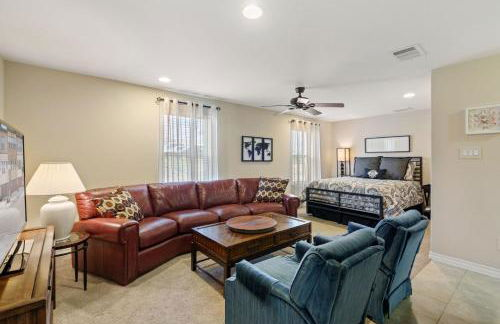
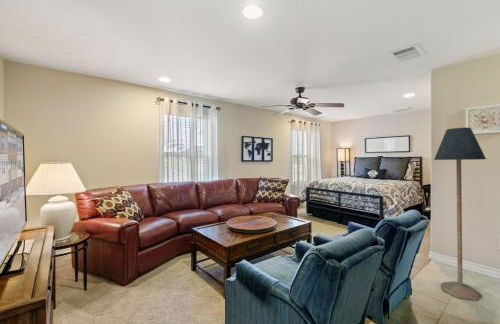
+ floor lamp [433,127,487,302]
